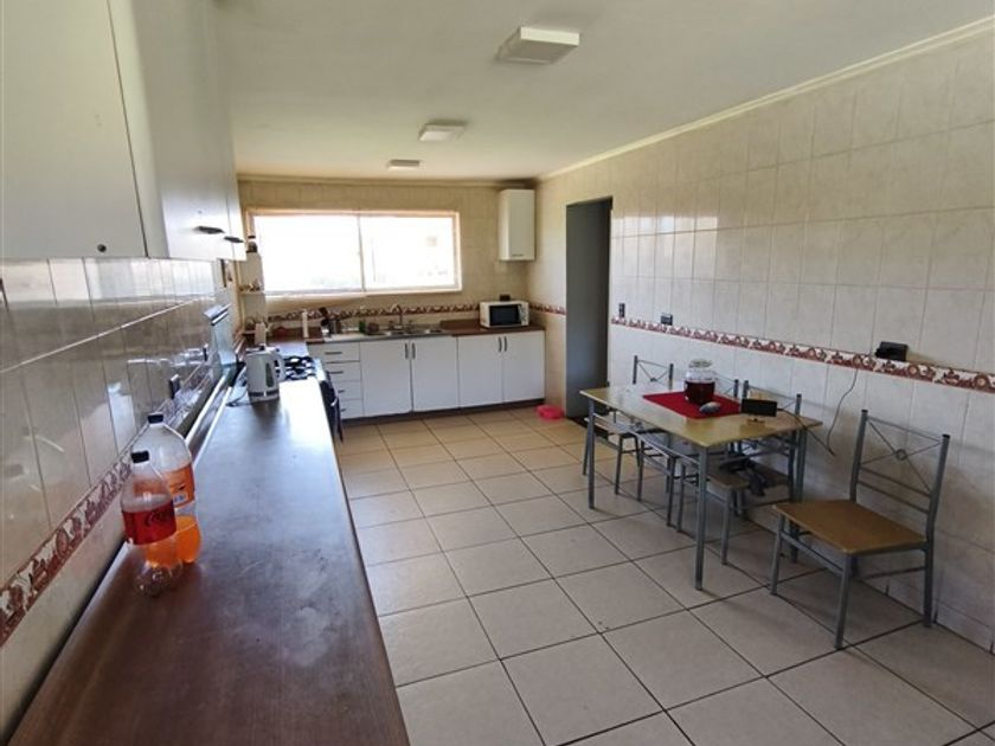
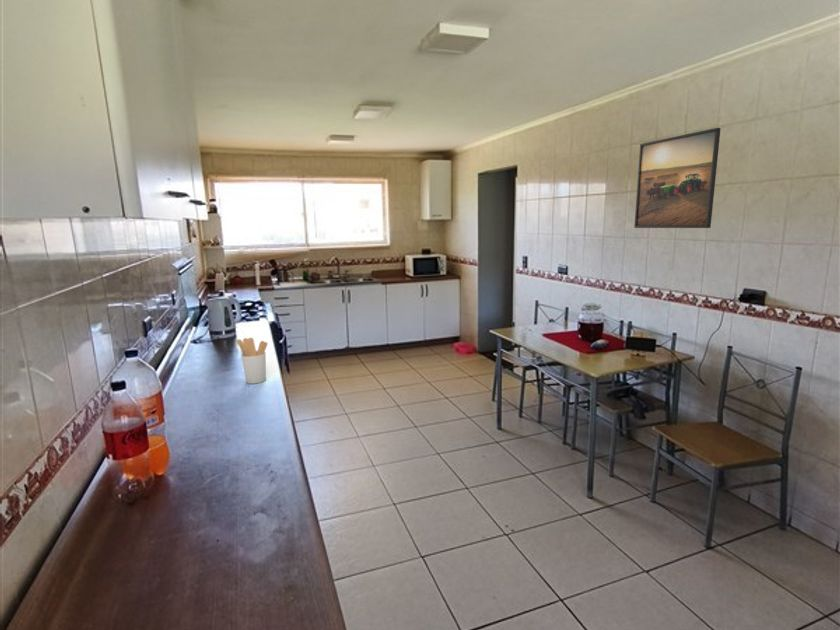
+ utensil holder [235,337,269,385]
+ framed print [633,127,722,229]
